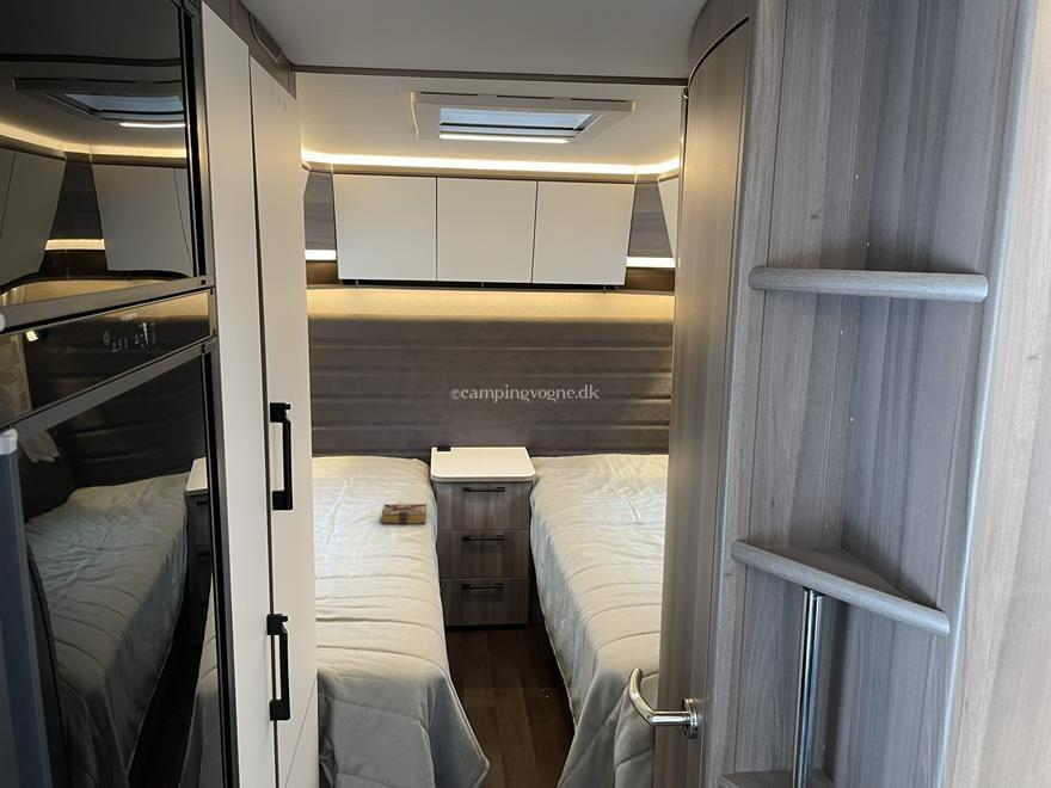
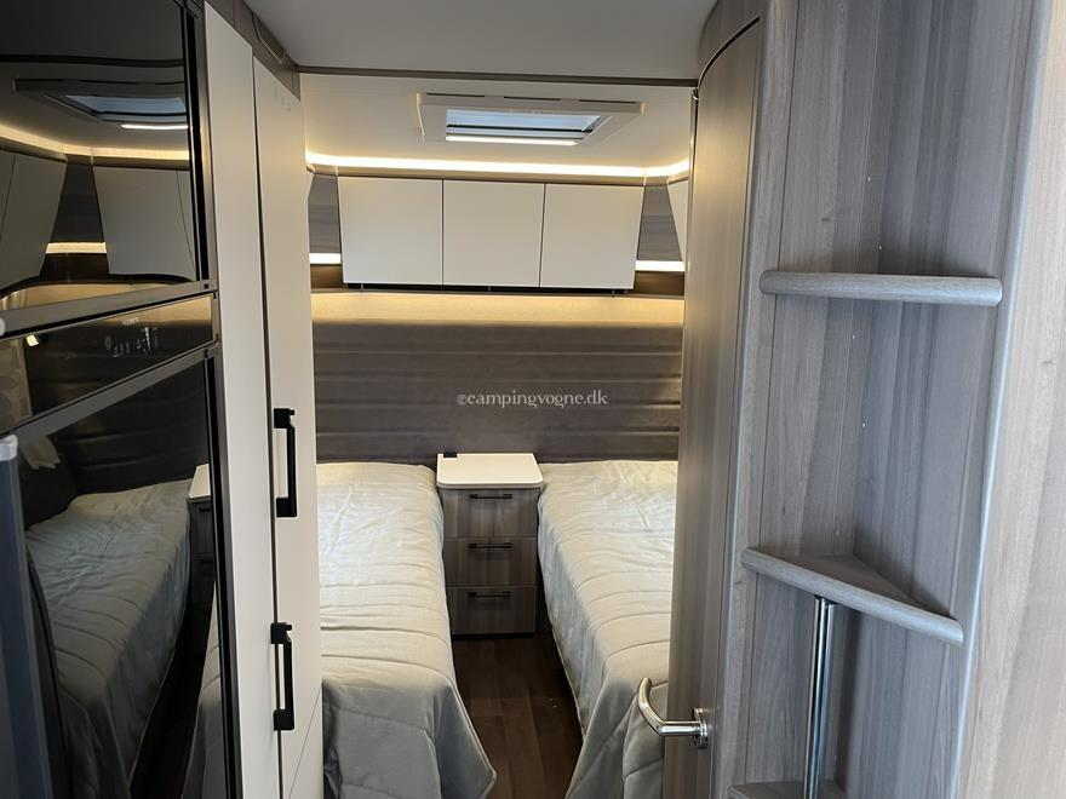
- book [380,503,428,525]
